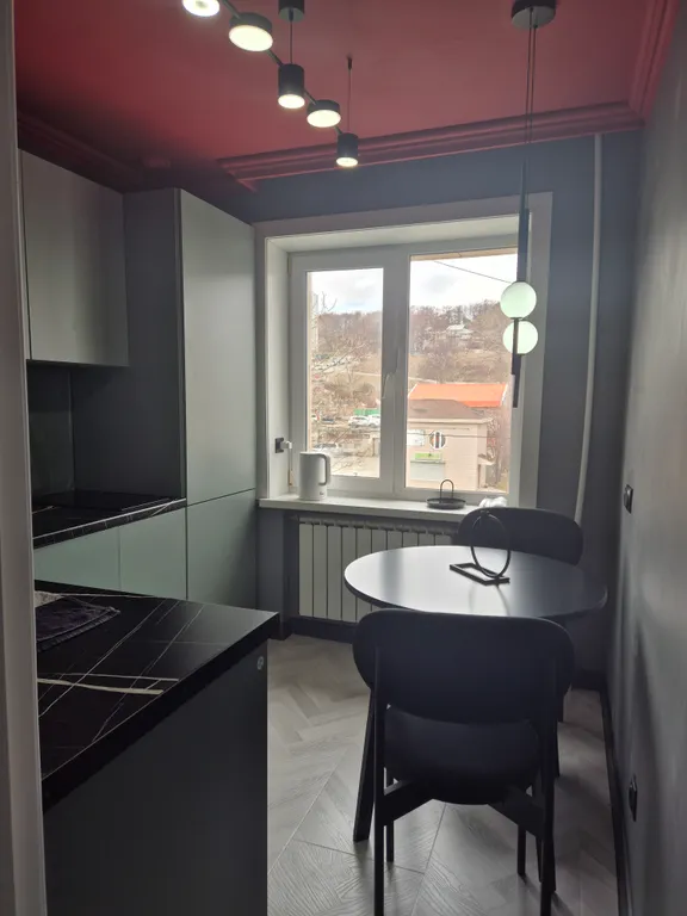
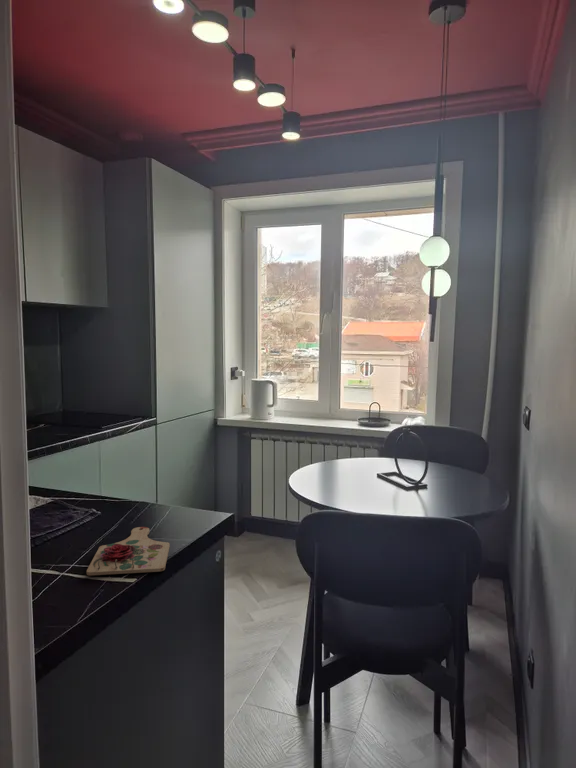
+ cutting board [86,526,171,576]
